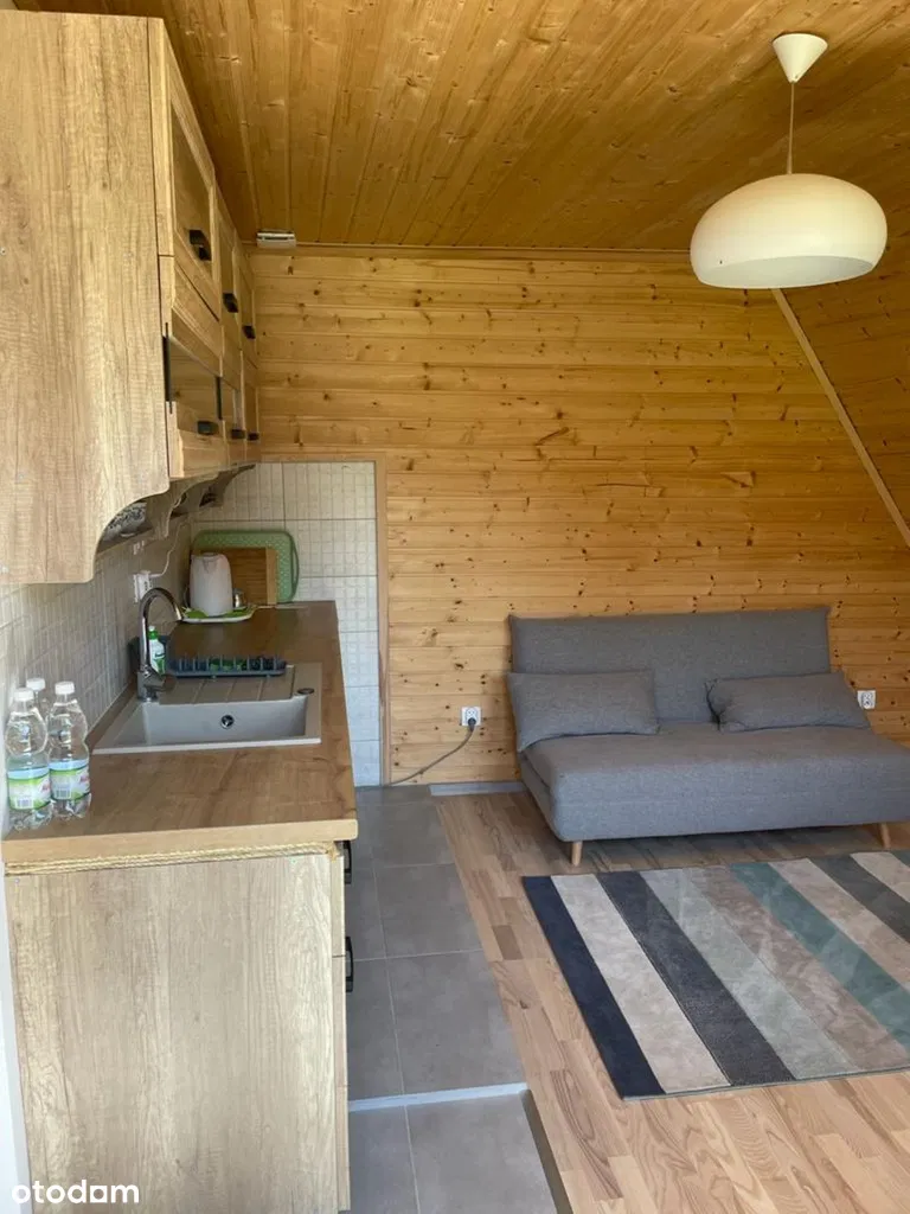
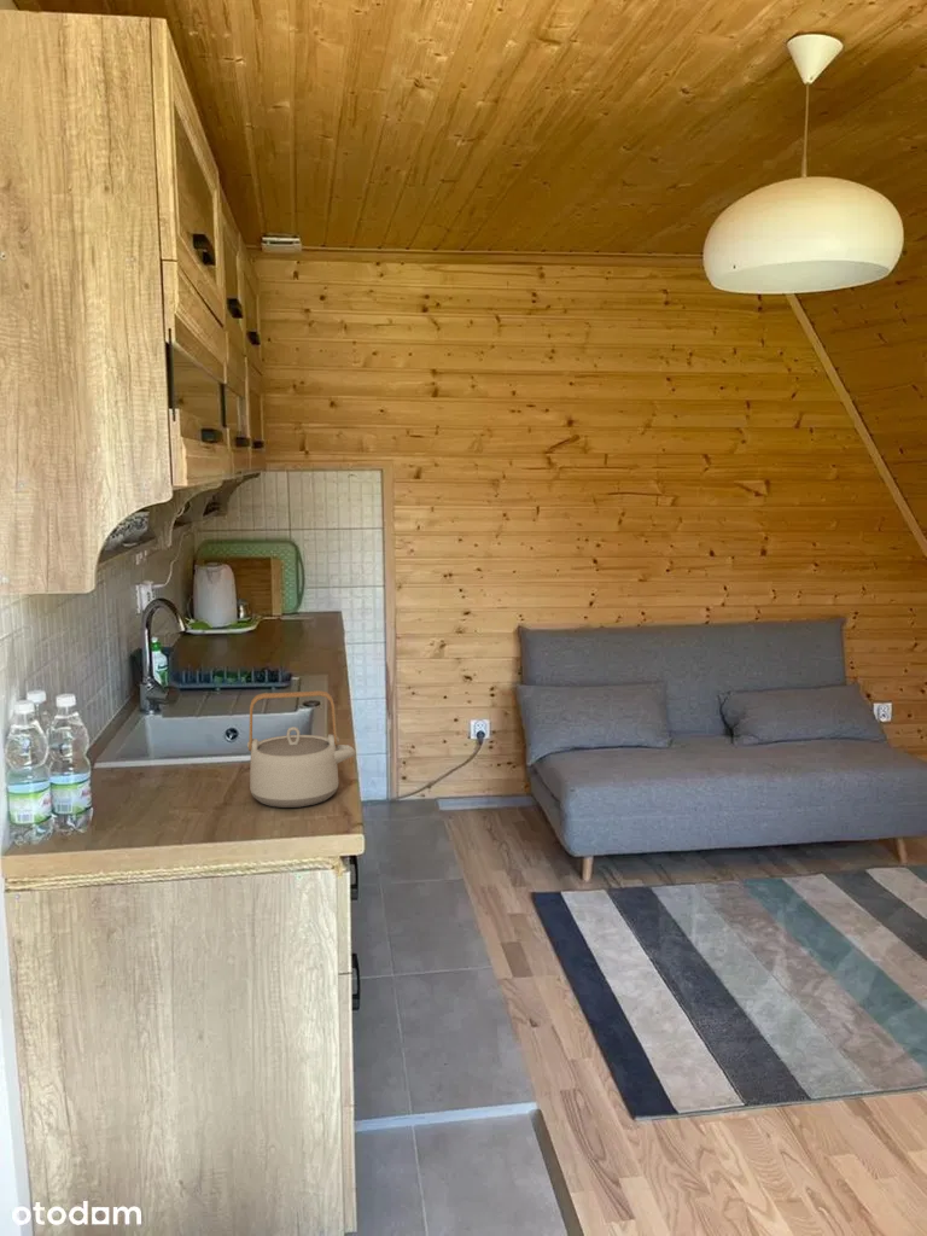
+ teapot [246,689,357,809]
